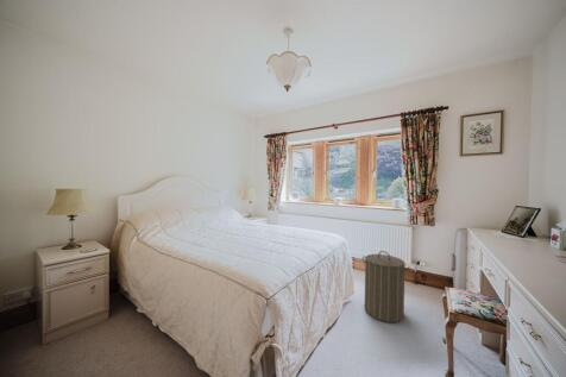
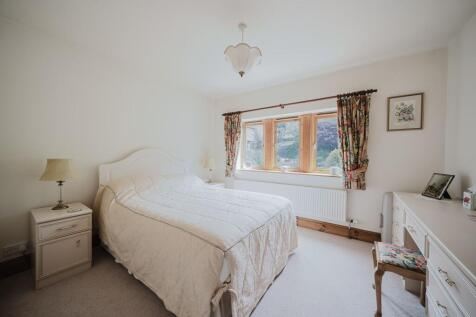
- laundry hamper [361,250,411,323]
